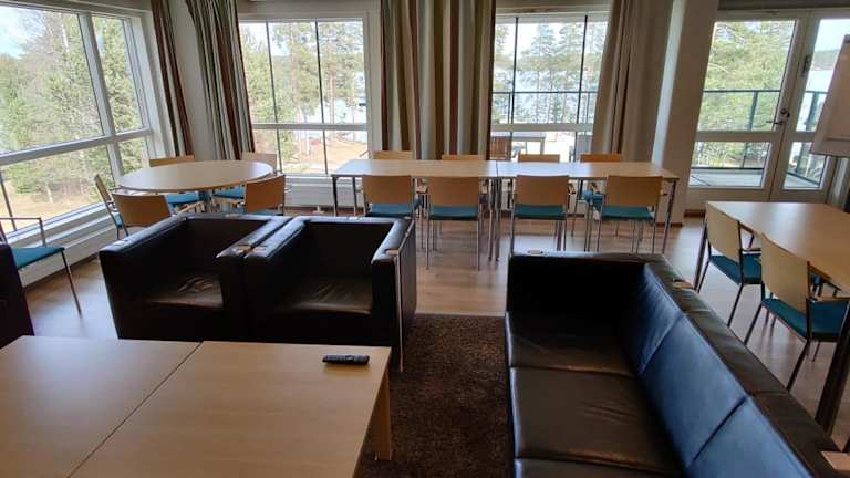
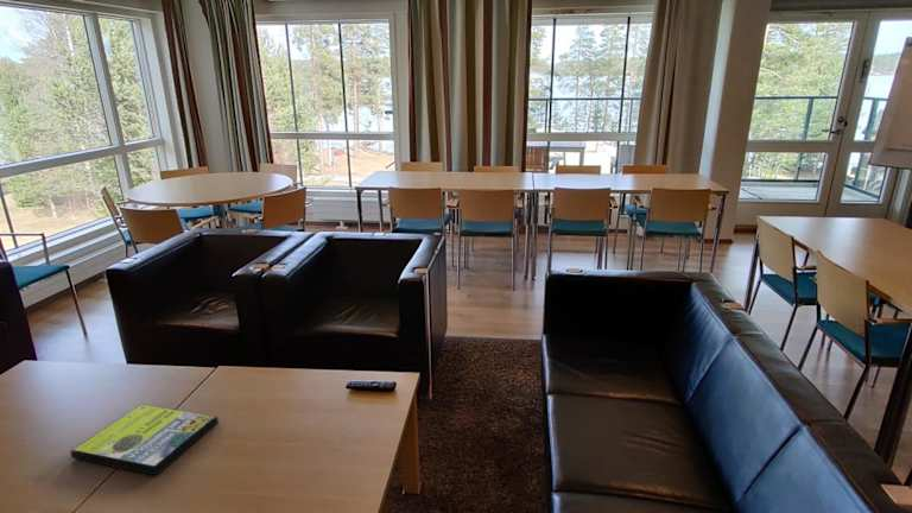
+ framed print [69,404,220,476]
